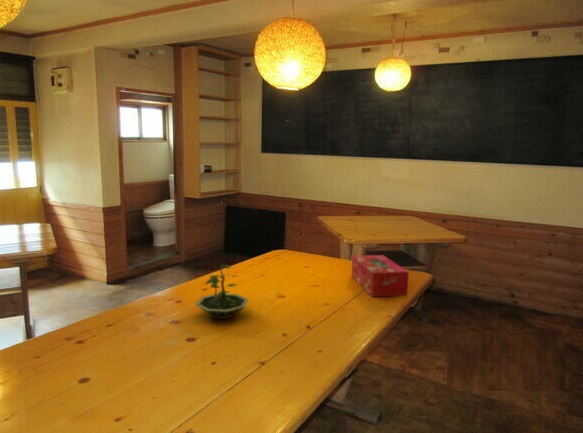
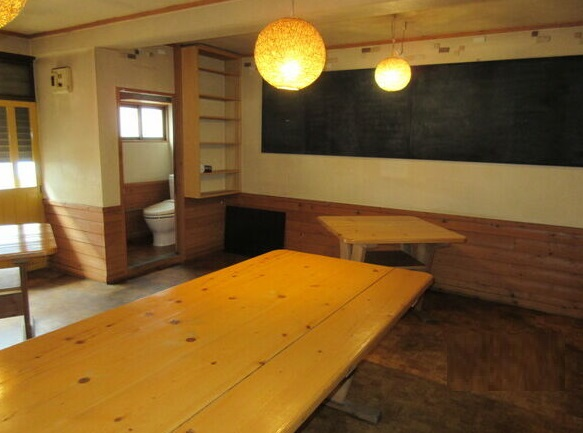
- tissue box [351,254,410,298]
- terrarium [194,264,250,320]
